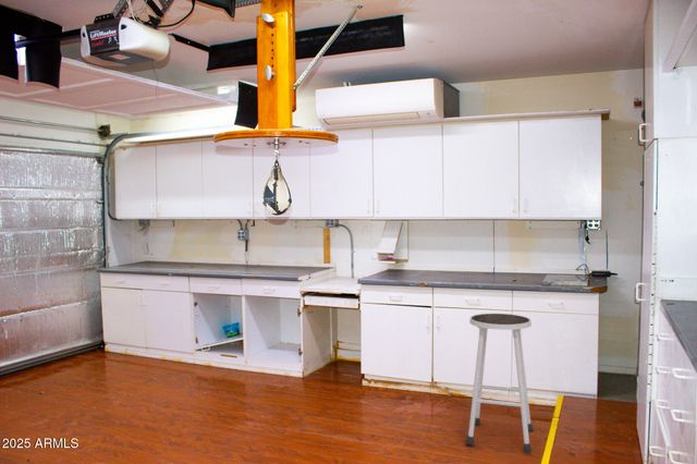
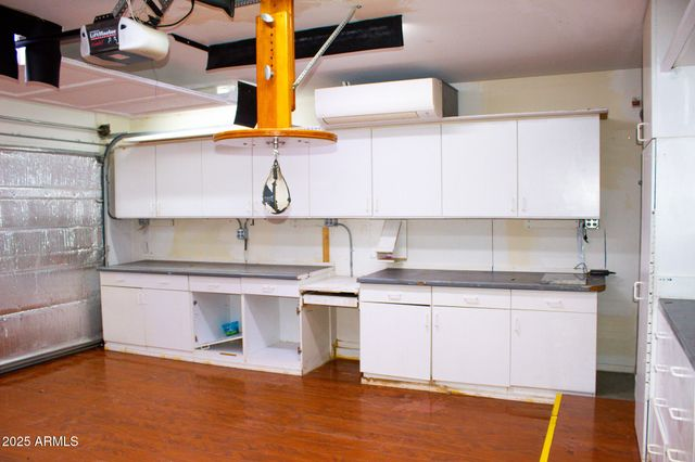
- stool [465,313,535,454]
